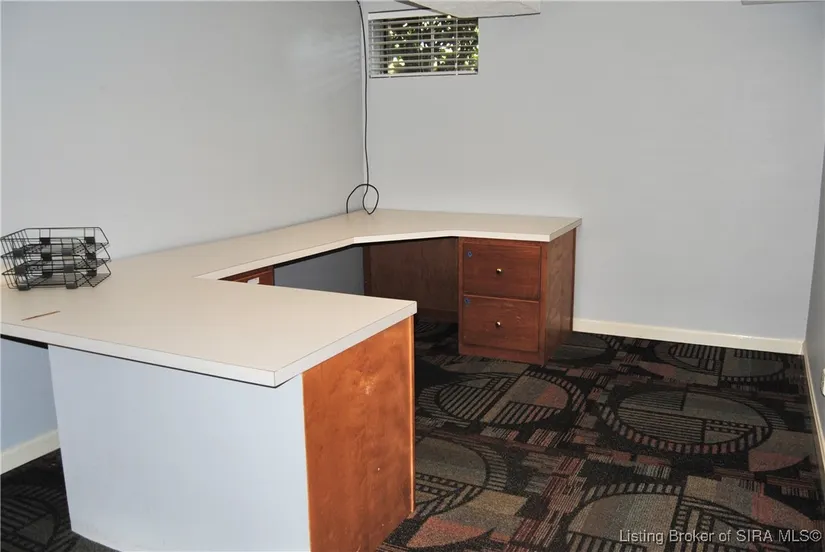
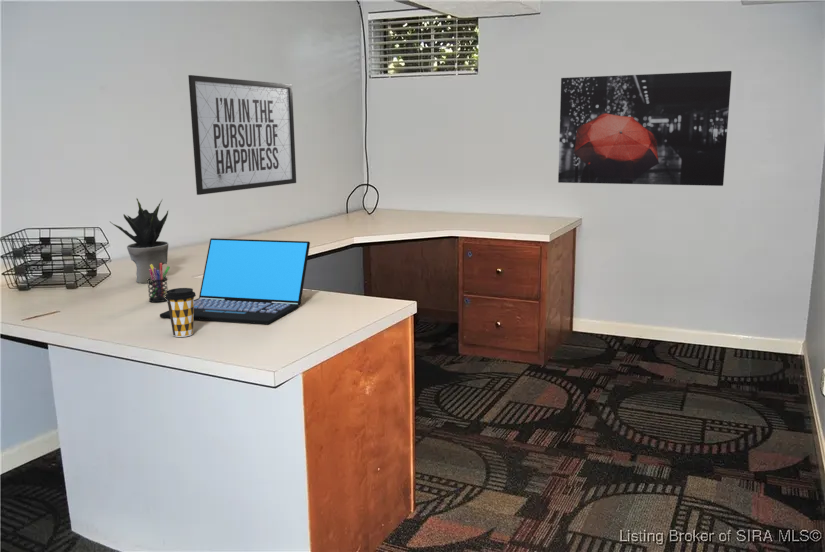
+ potted plant [109,198,170,284]
+ coffee cup [164,287,197,338]
+ laptop [159,237,311,325]
+ mirror [187,74,297,196]
+ wall art [557,70,733,187]
+ pen holder [147,263,171,303]
